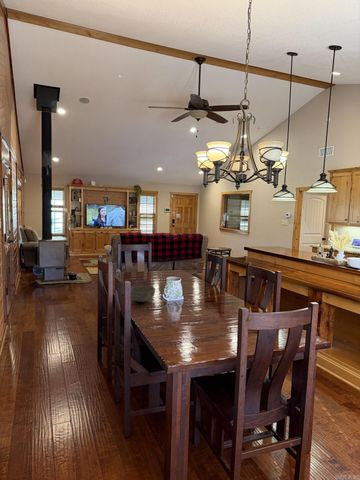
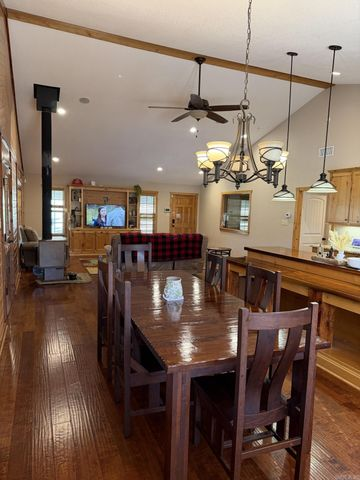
- bowl [130,285,156,303]
